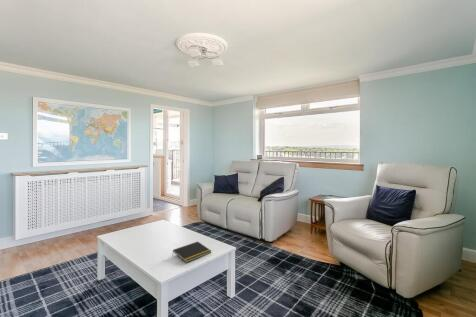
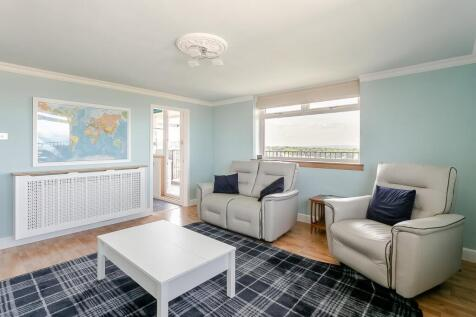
- notepad [171,241,212,264]
